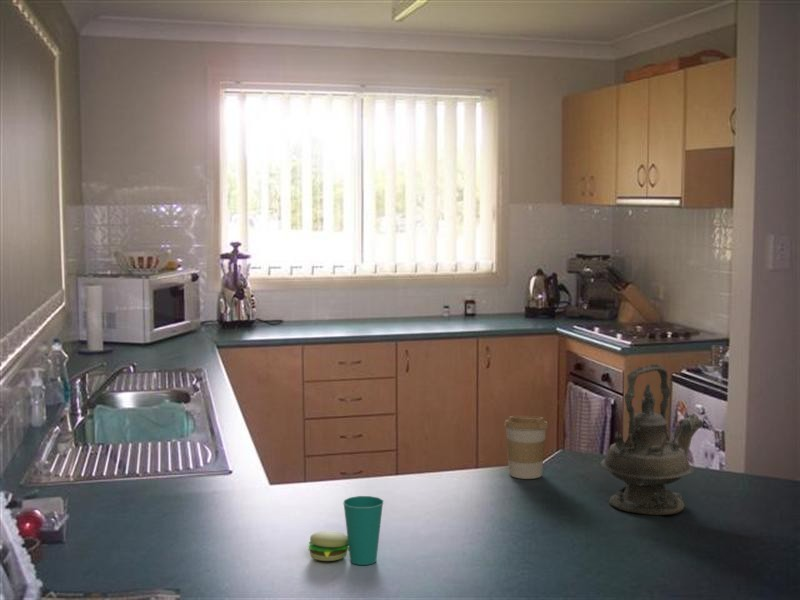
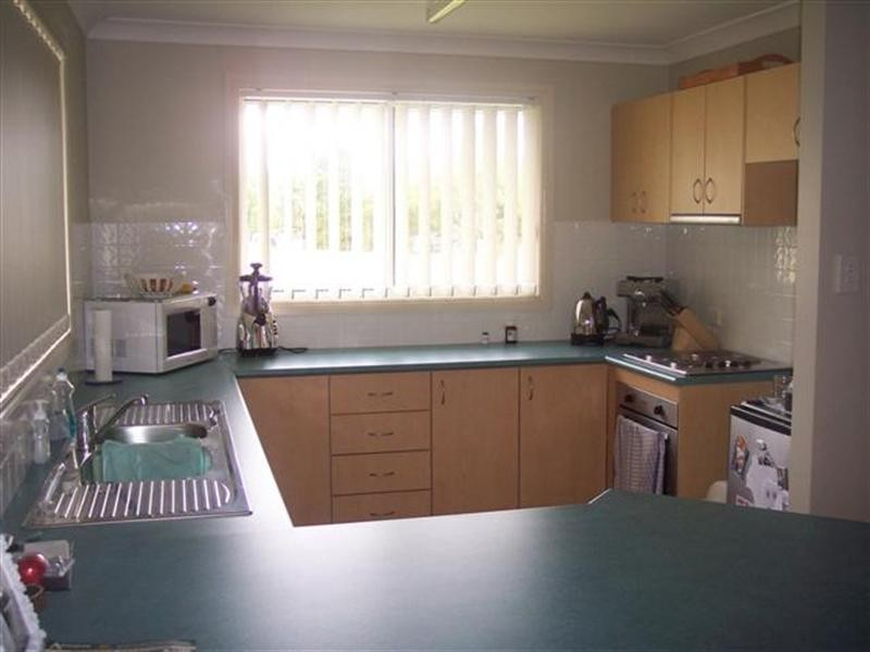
- coffee cup [503,415,549,480]
- teapot [599,363,704,516]
- cup [307,495,385,566]
